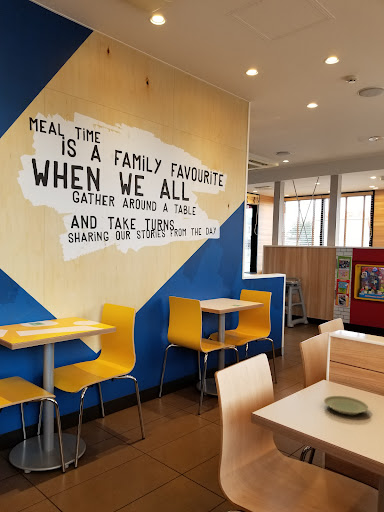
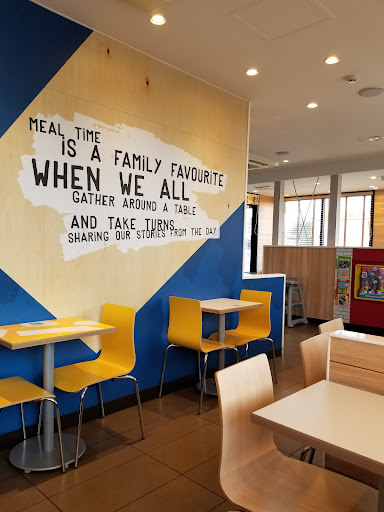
- plate [323,395,369,416]
